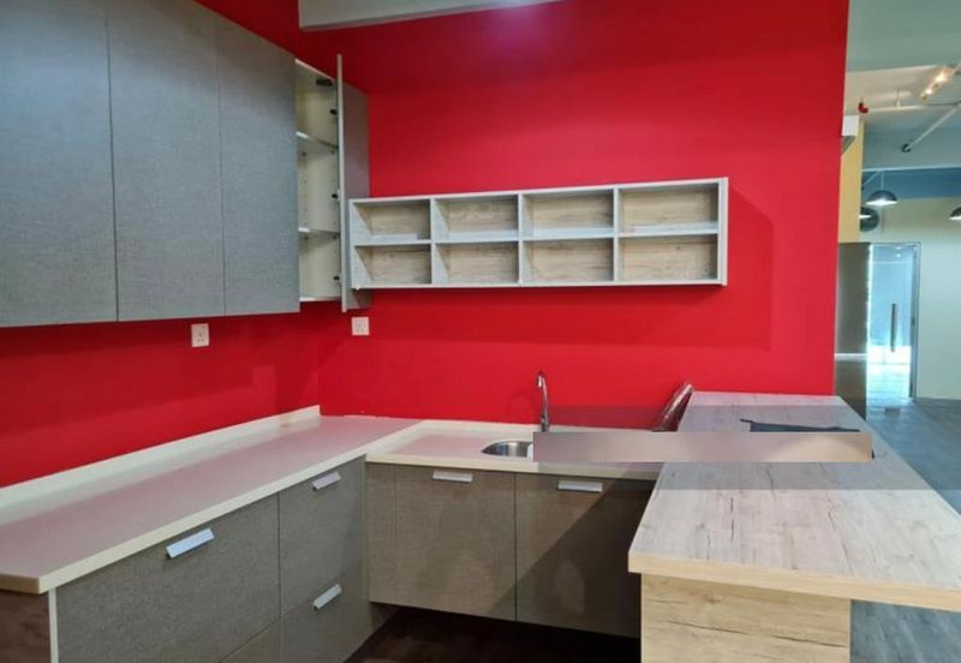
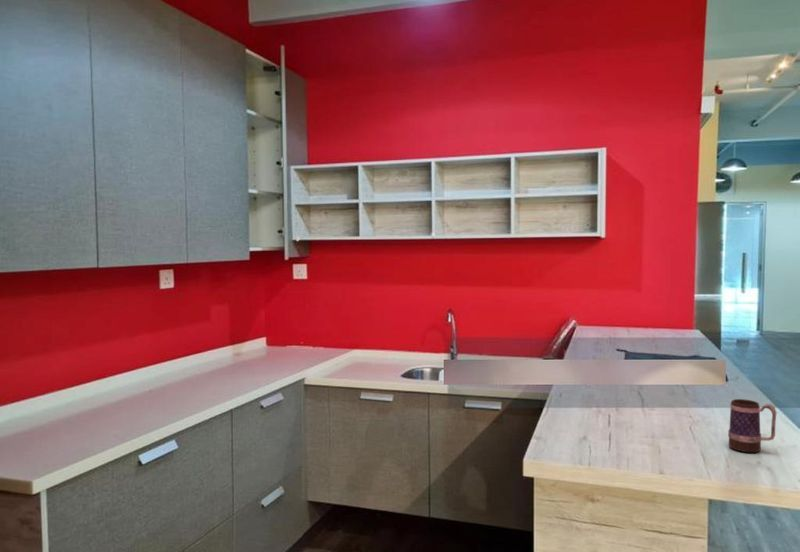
+ mug [727,398,777,453]
